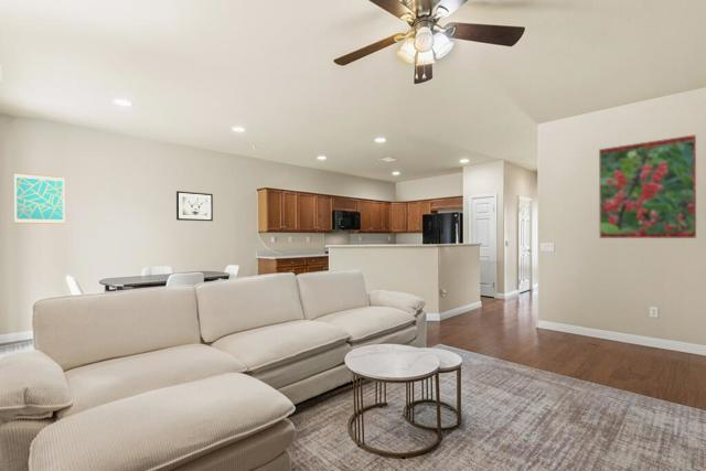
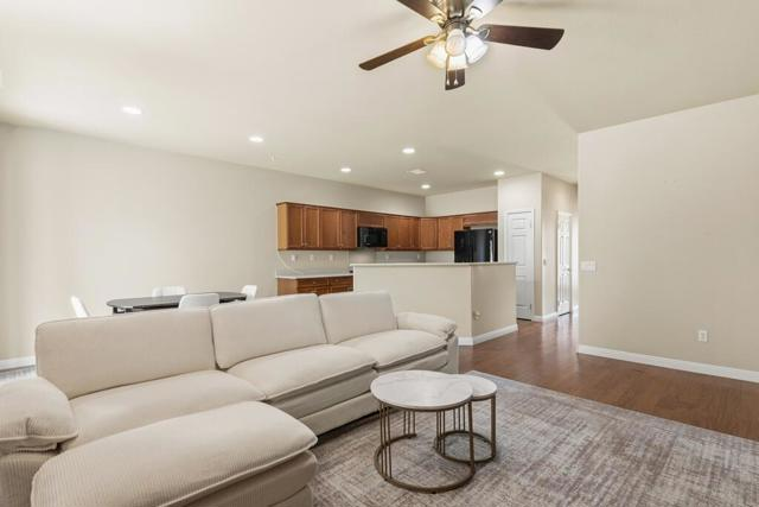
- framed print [598,133,697,239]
- wall art [13,172,66,225]
- wall art [175,190,214,222]
